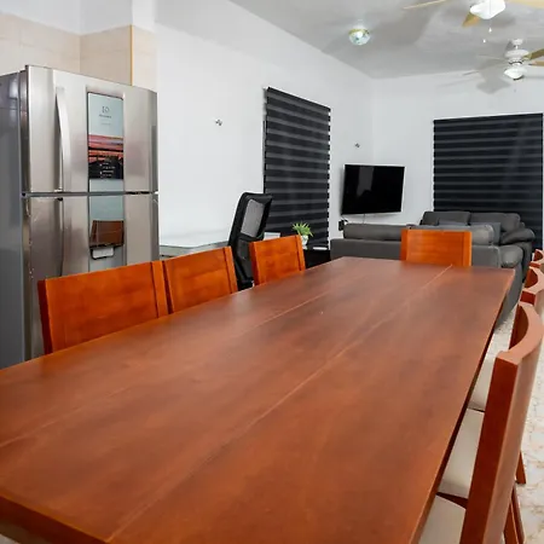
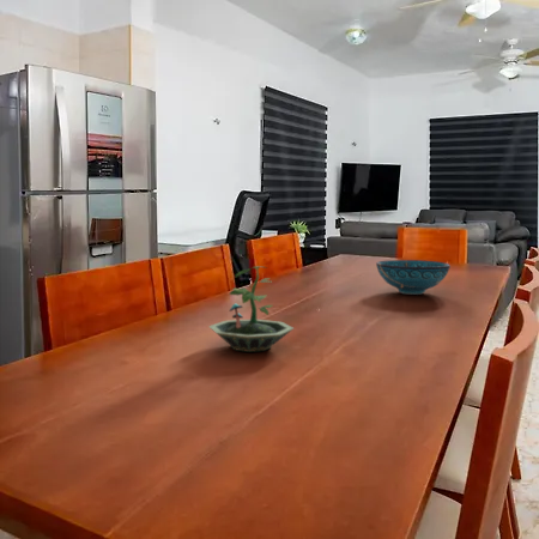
+ terrarium [207,265,295,353]
+ decorative bowl [375,259,452,296]
